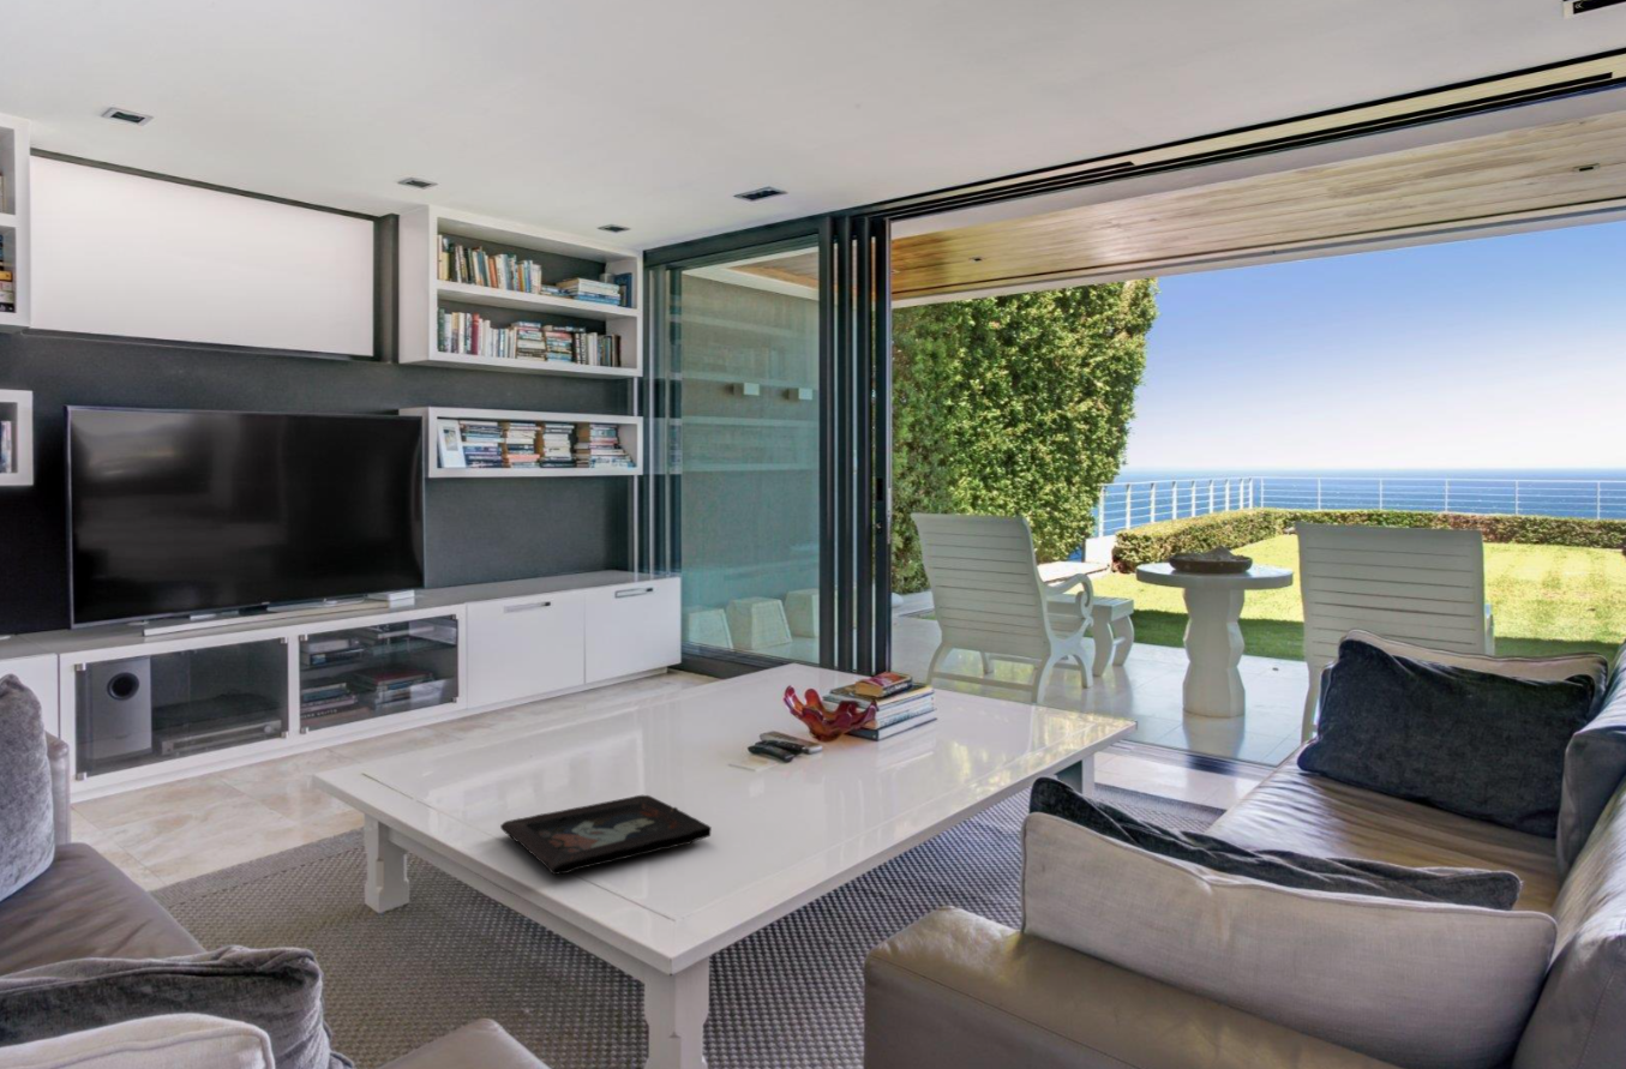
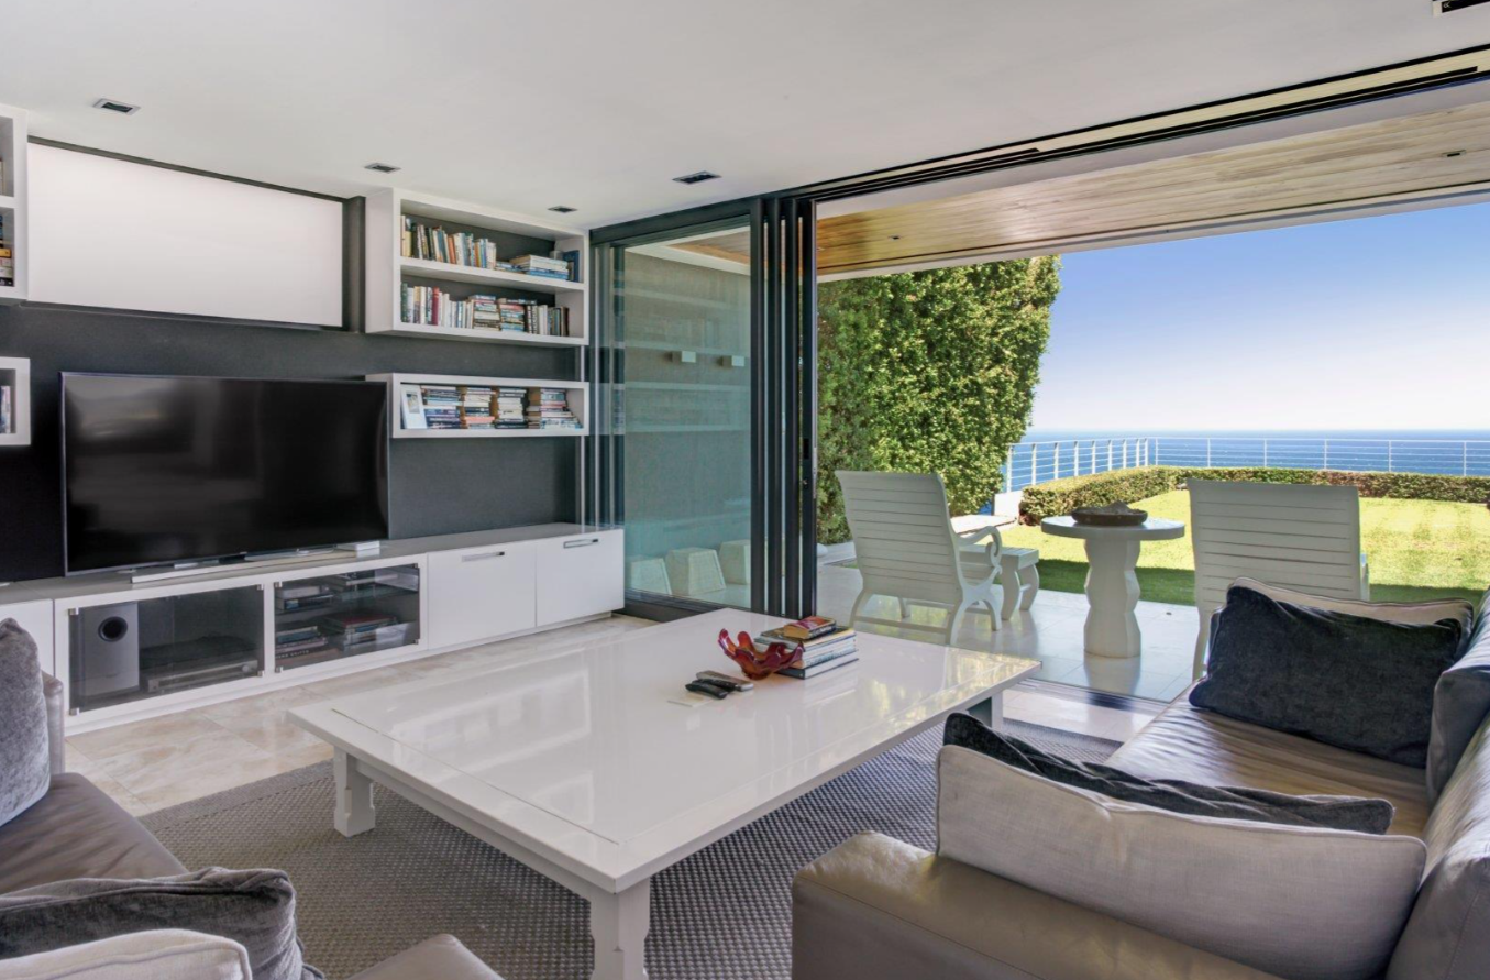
- decorative tray [499,794,713,876]
